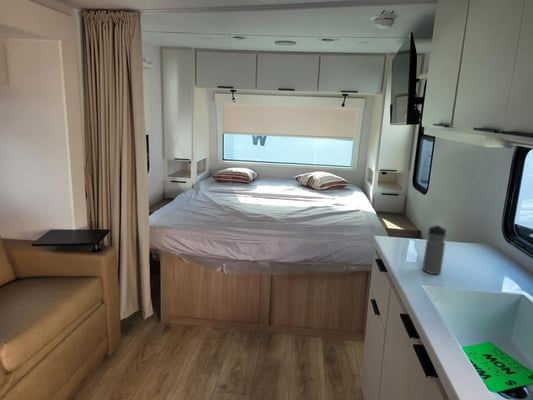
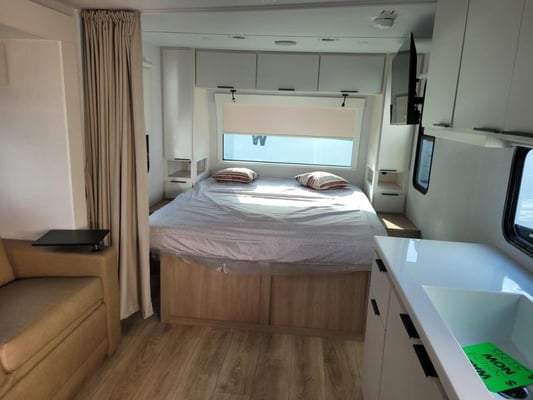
- water bottle [422,223,447,275]
